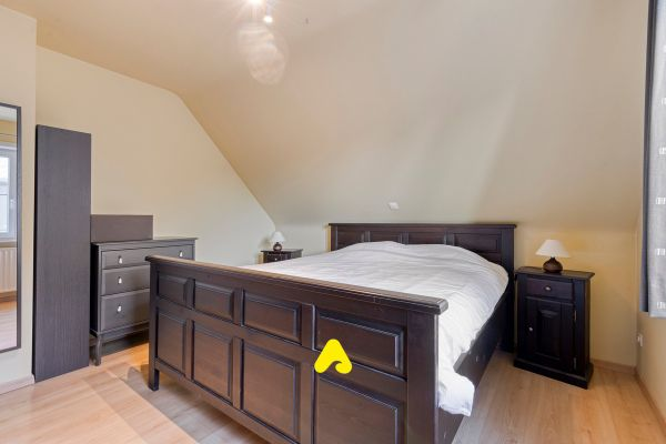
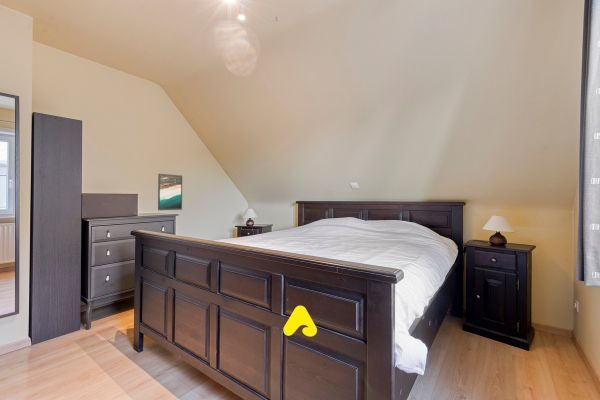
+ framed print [157,173,183,211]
